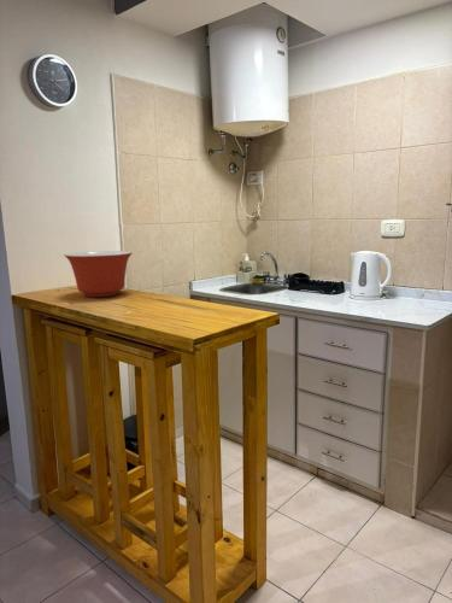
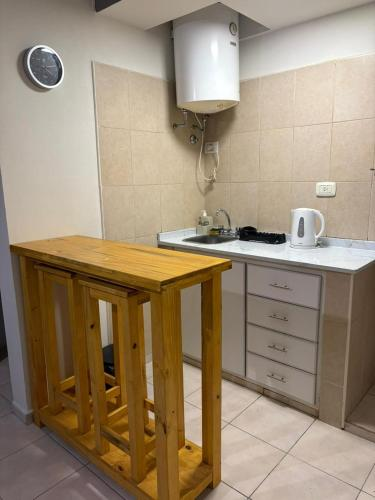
- mixing bowl [63,250,133,298]
